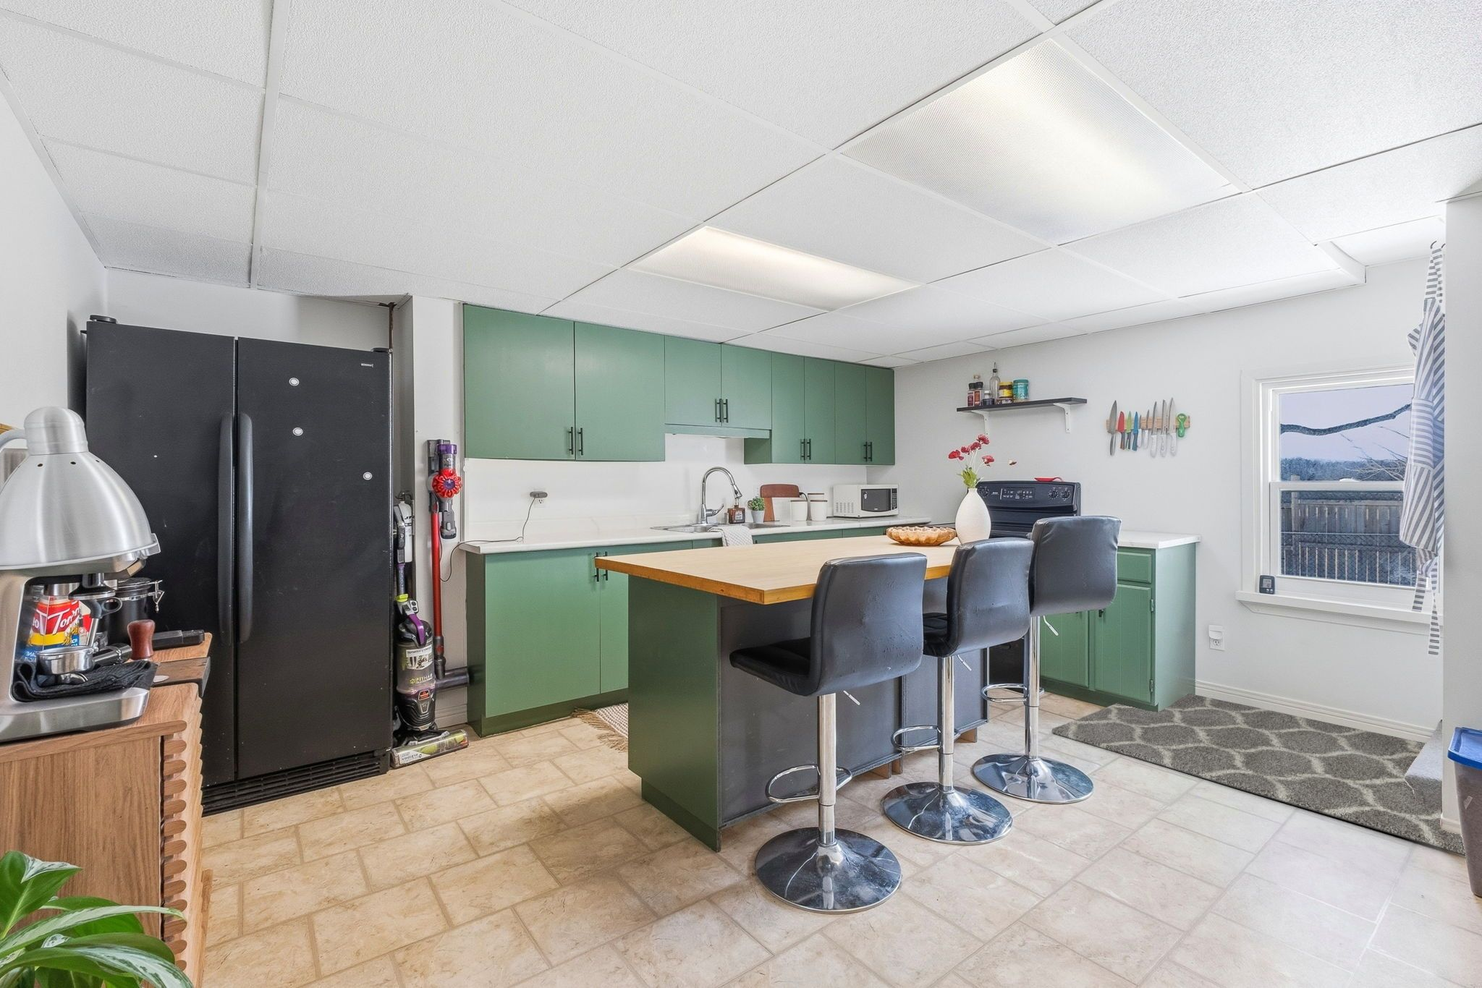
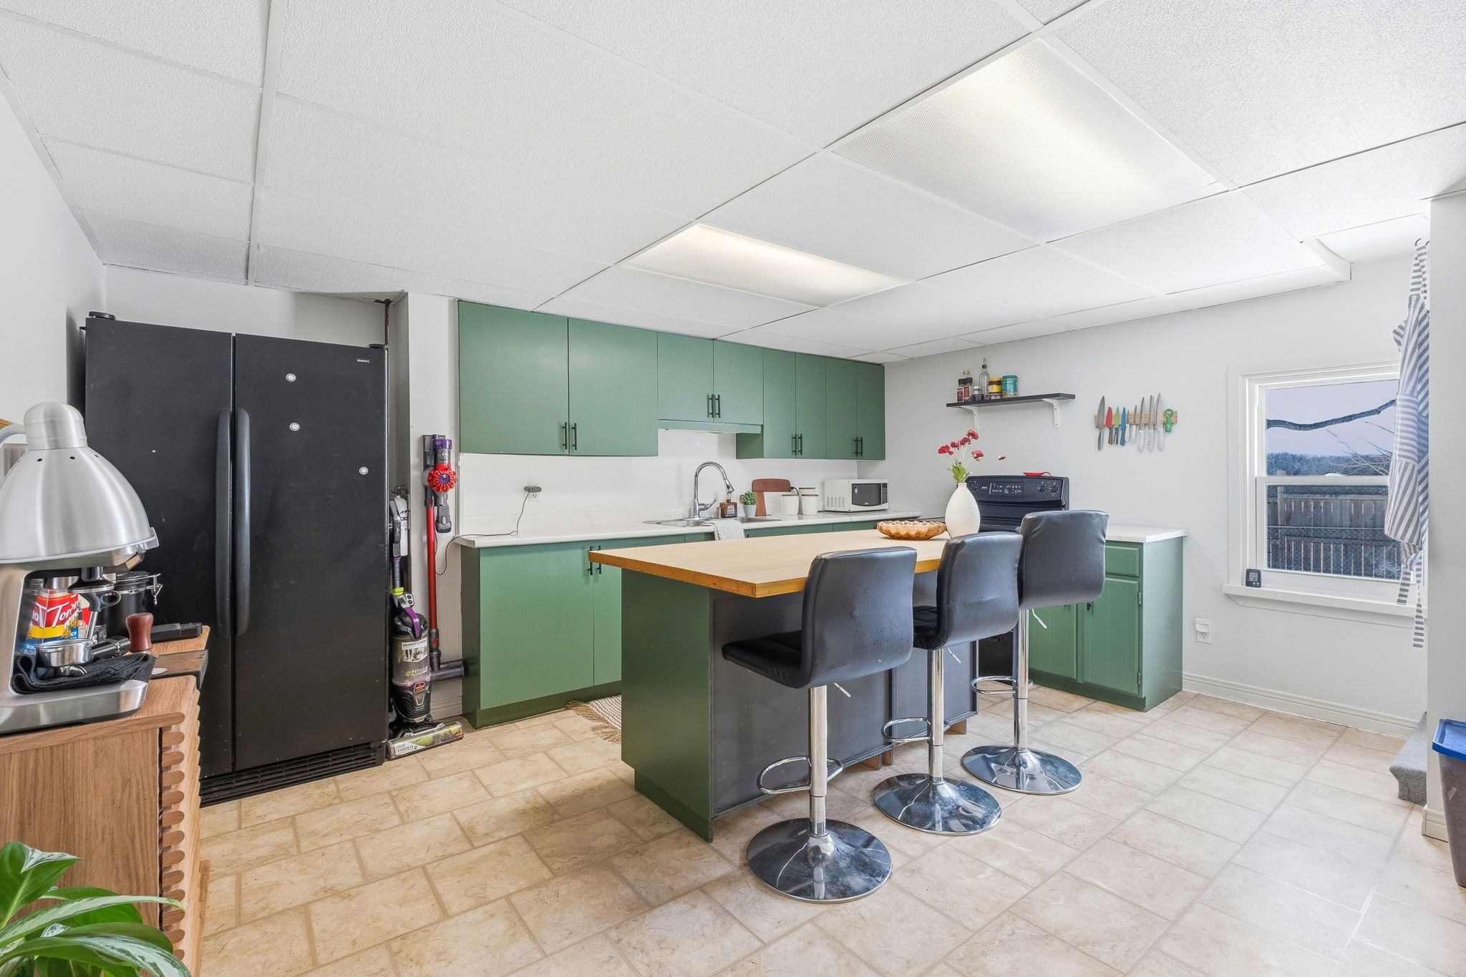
- rug [1051,692,1465,857]
